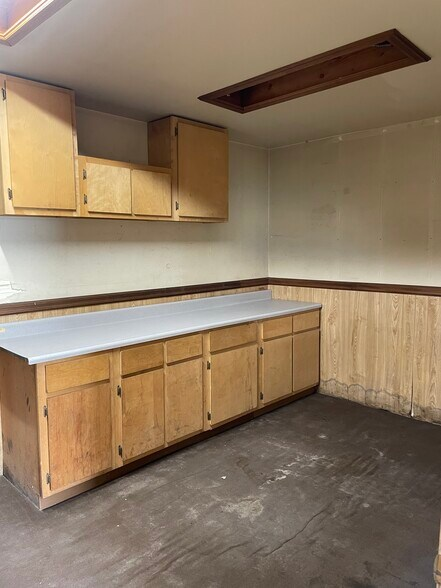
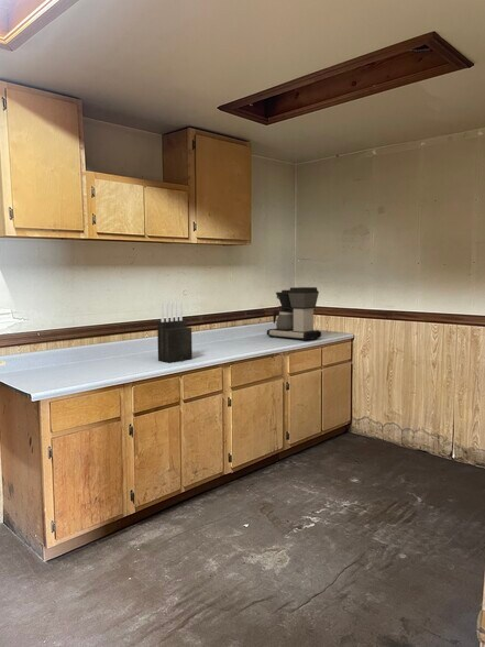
+ knife block [156,300,194,363]
+ coffee maker [266,286,322,342]
